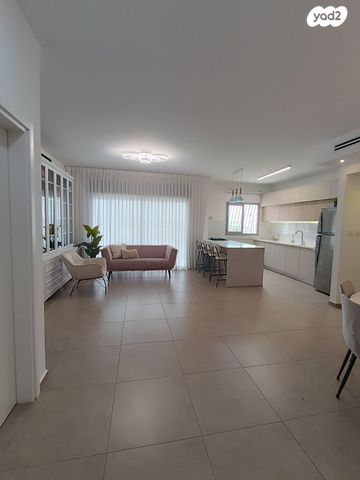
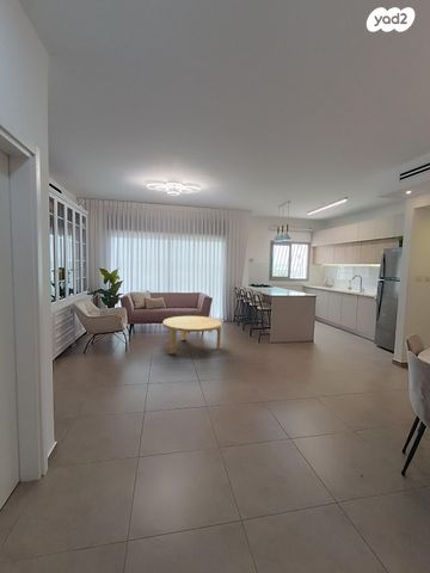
+ coffee table [161,315,222,356]
